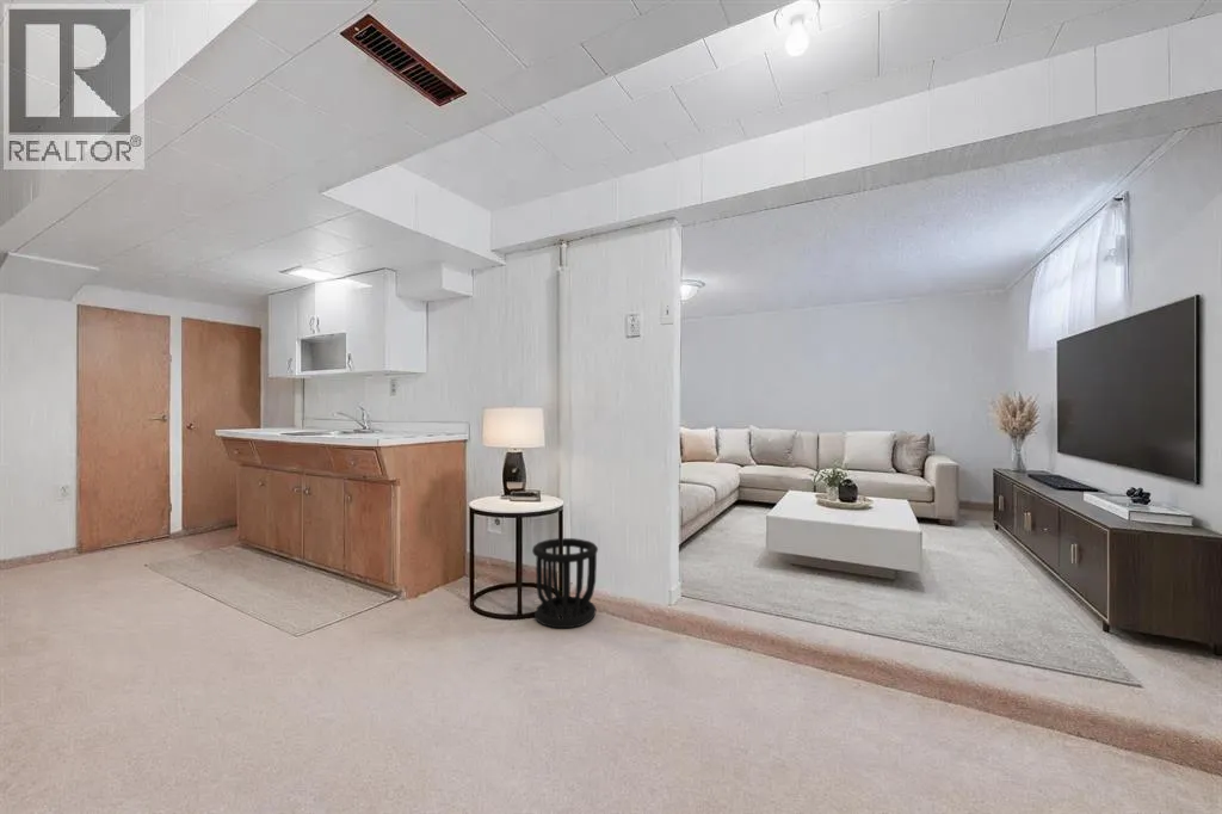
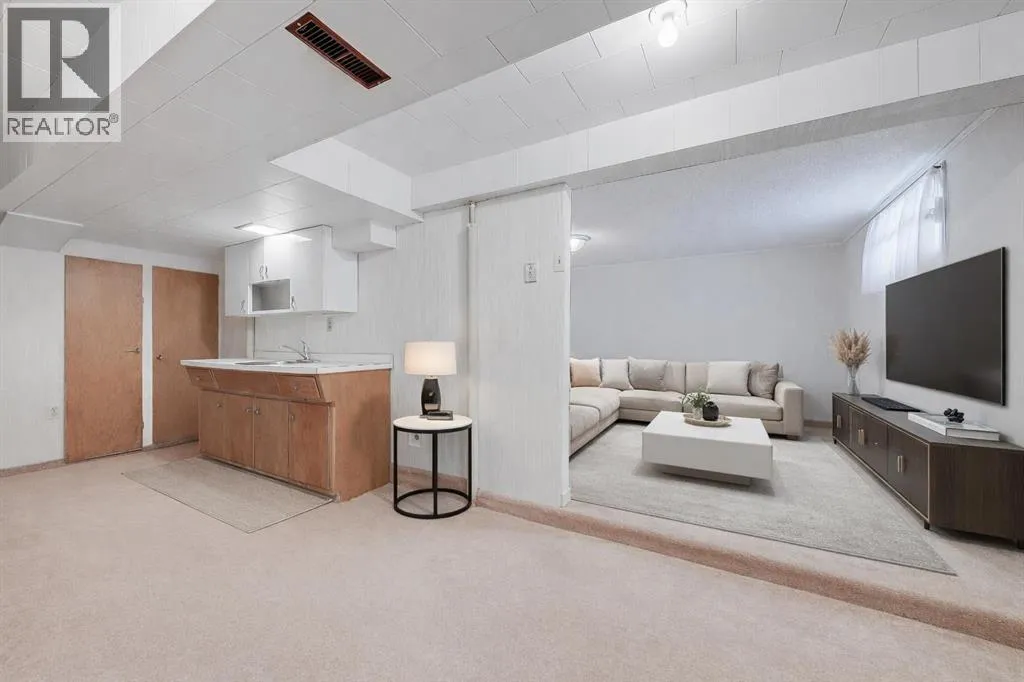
- wastebasket [531,537,599,629]
